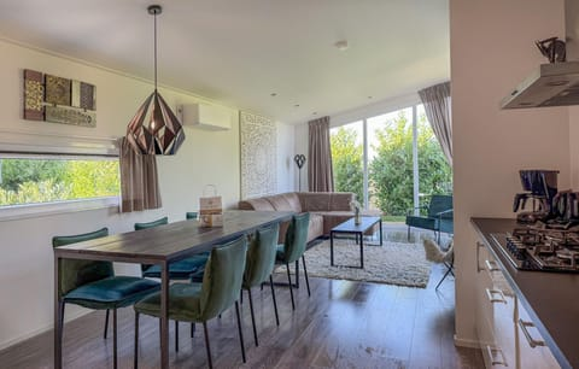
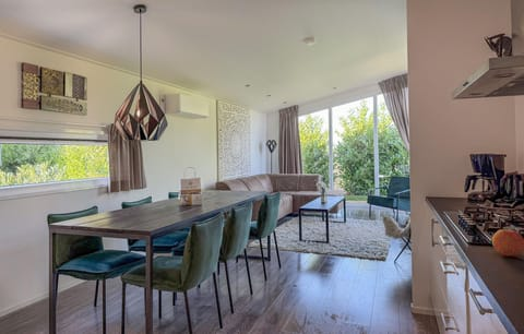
+ apple [491,228,524,258]
